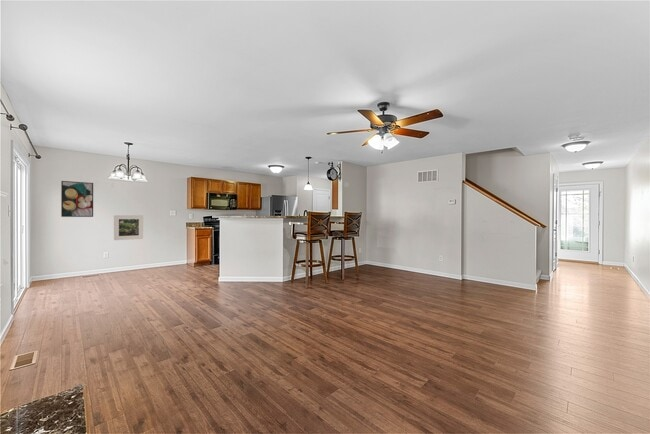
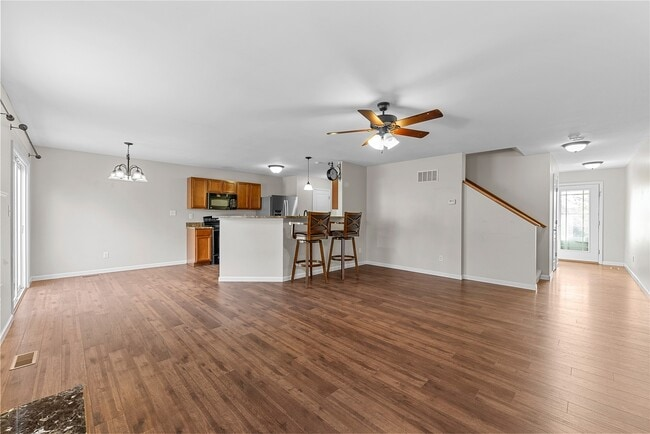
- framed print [60,180,94,218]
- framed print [113,214,144,241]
